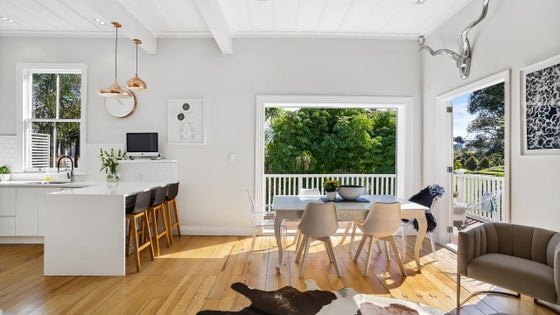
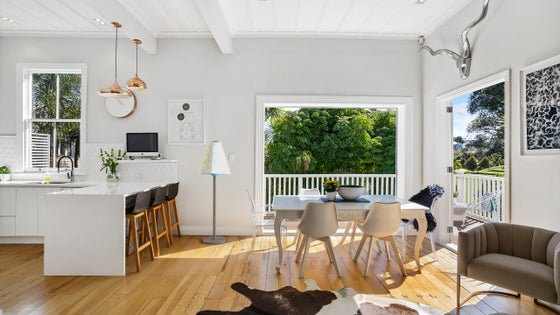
+ floor lamp [197,140,232,245]
